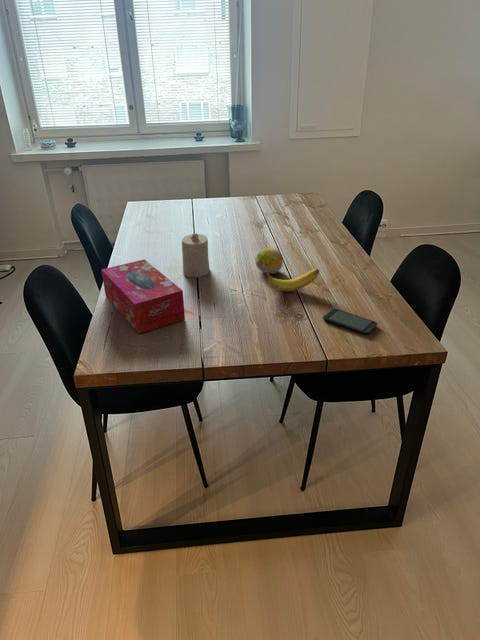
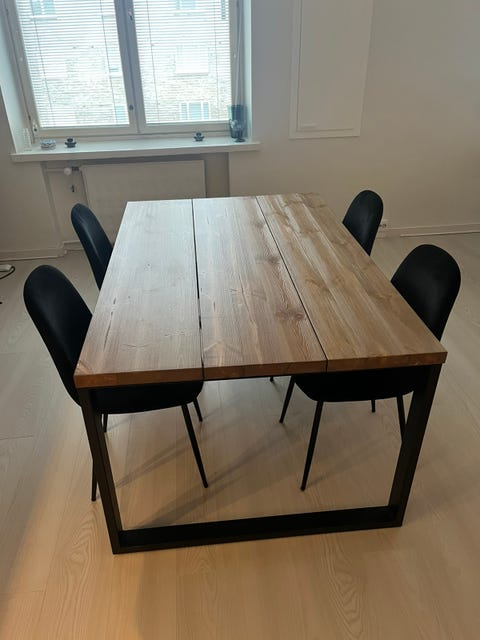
- banana [264,268,320,292]
- tissue box [100,259,186,335]
- candle [181,232,210,278]
- fruit [254,247,284,275]
- smartphone [322,308,378,335]
